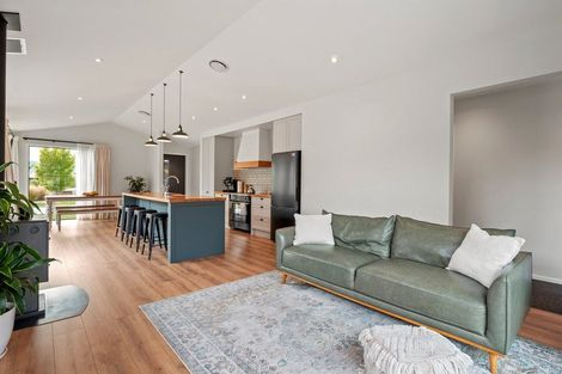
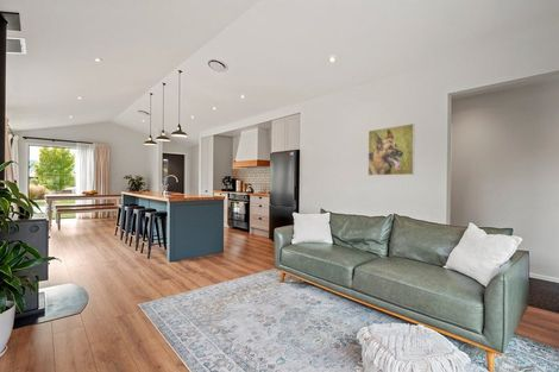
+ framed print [368,122,416,177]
